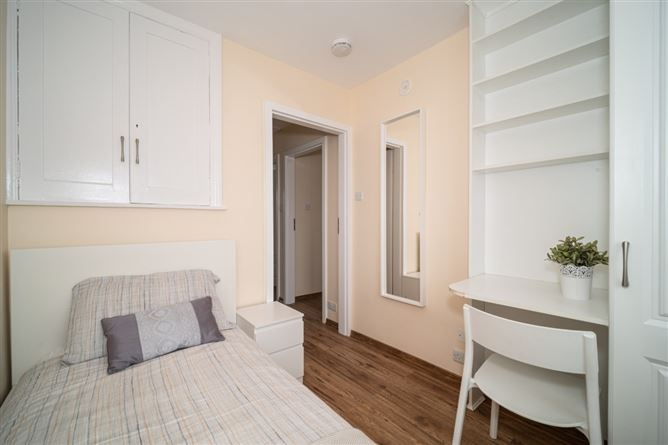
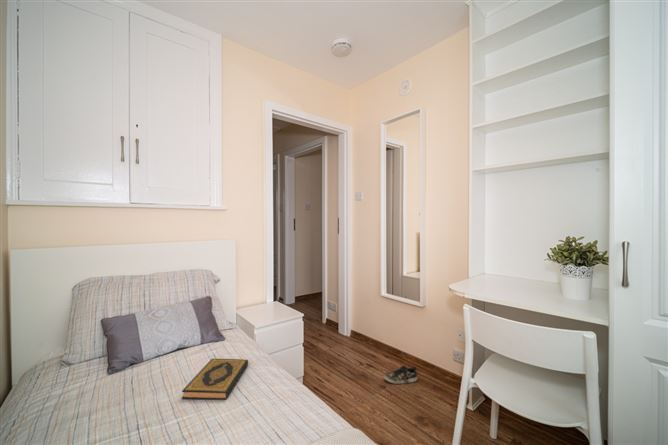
+ hardback book [181,358,249,400]
+ shoe [382,365,419,385]
